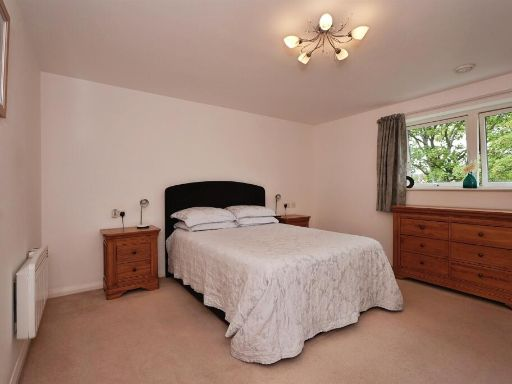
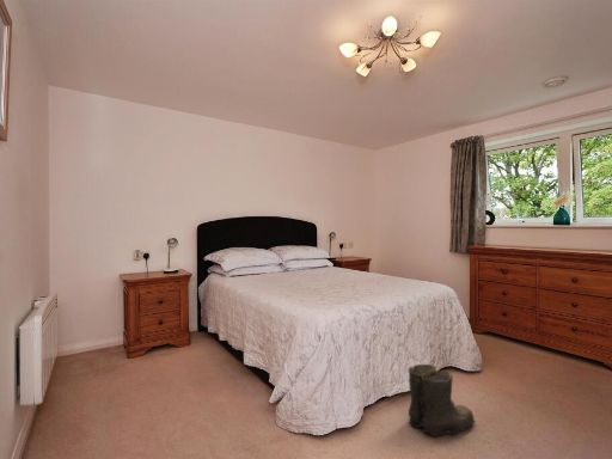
+ boots [406,363,477,437]
